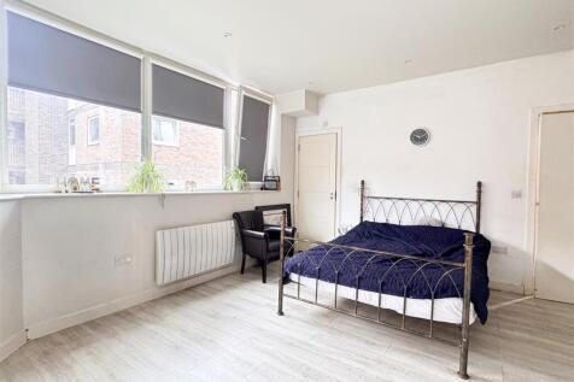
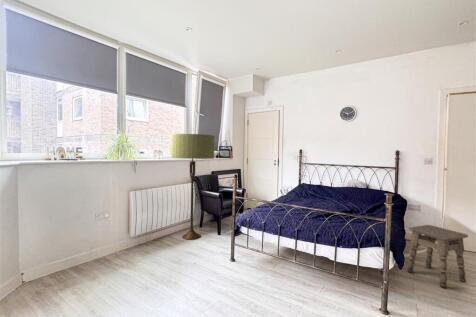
+ floor lamp [169,133,215,240]
+ side table [406,224,469,289]
